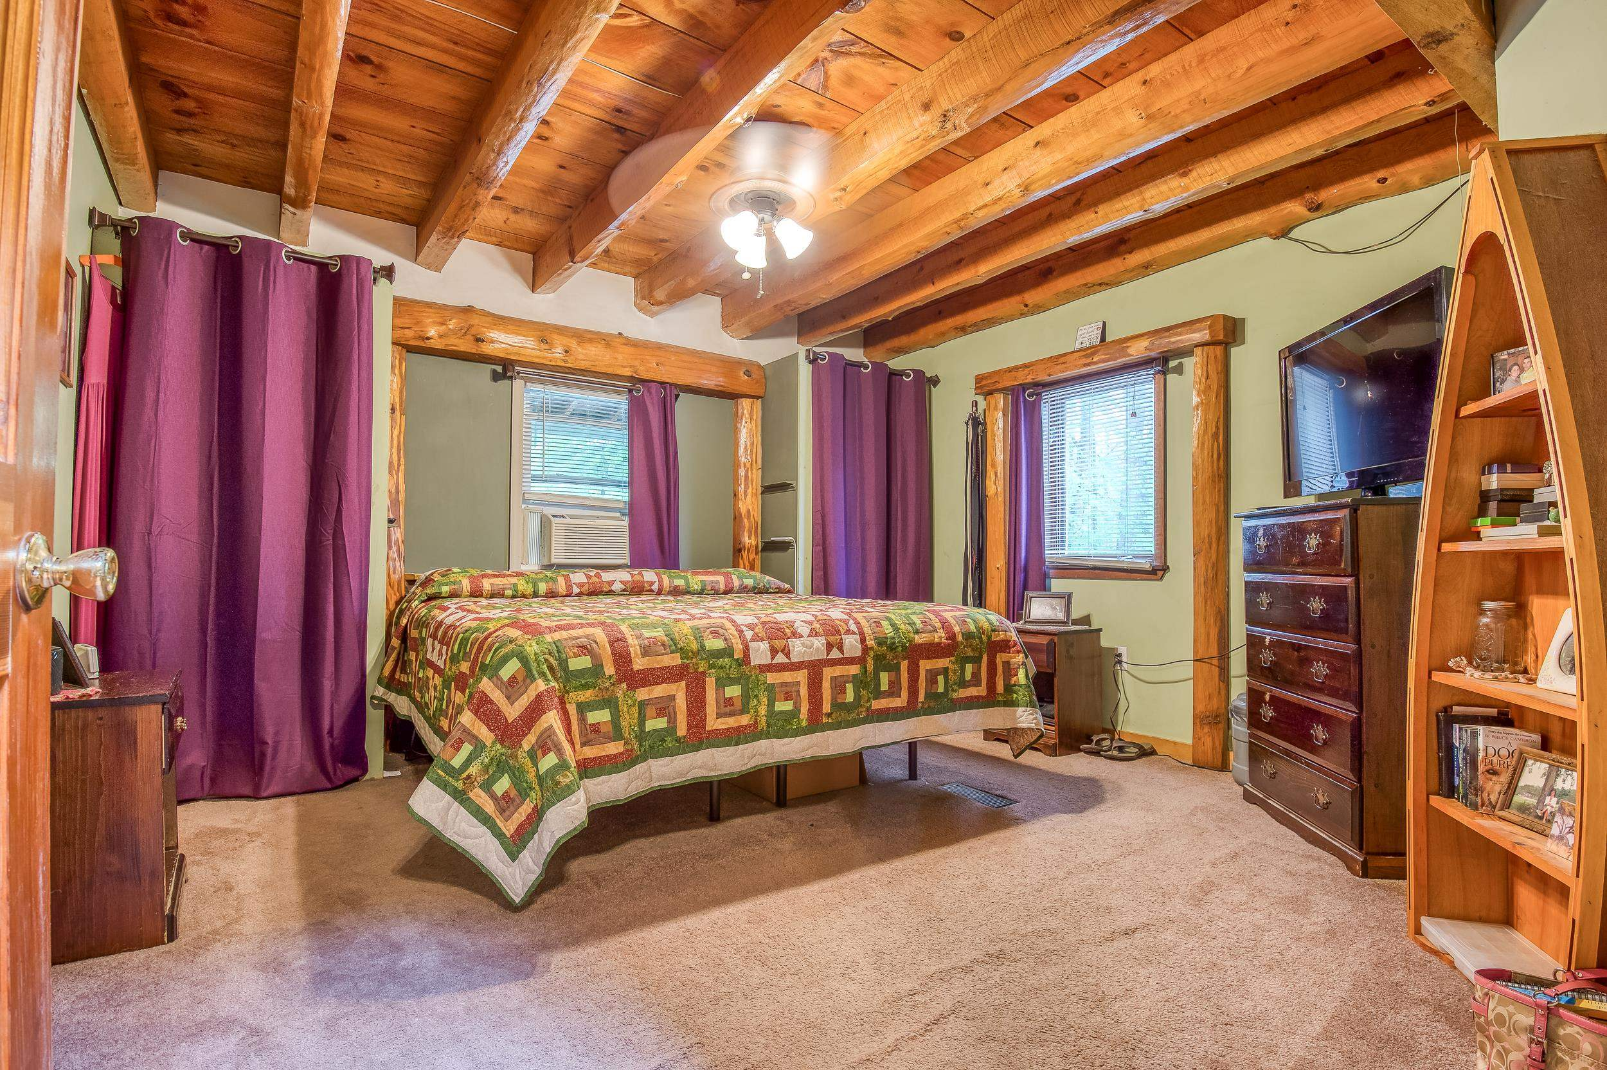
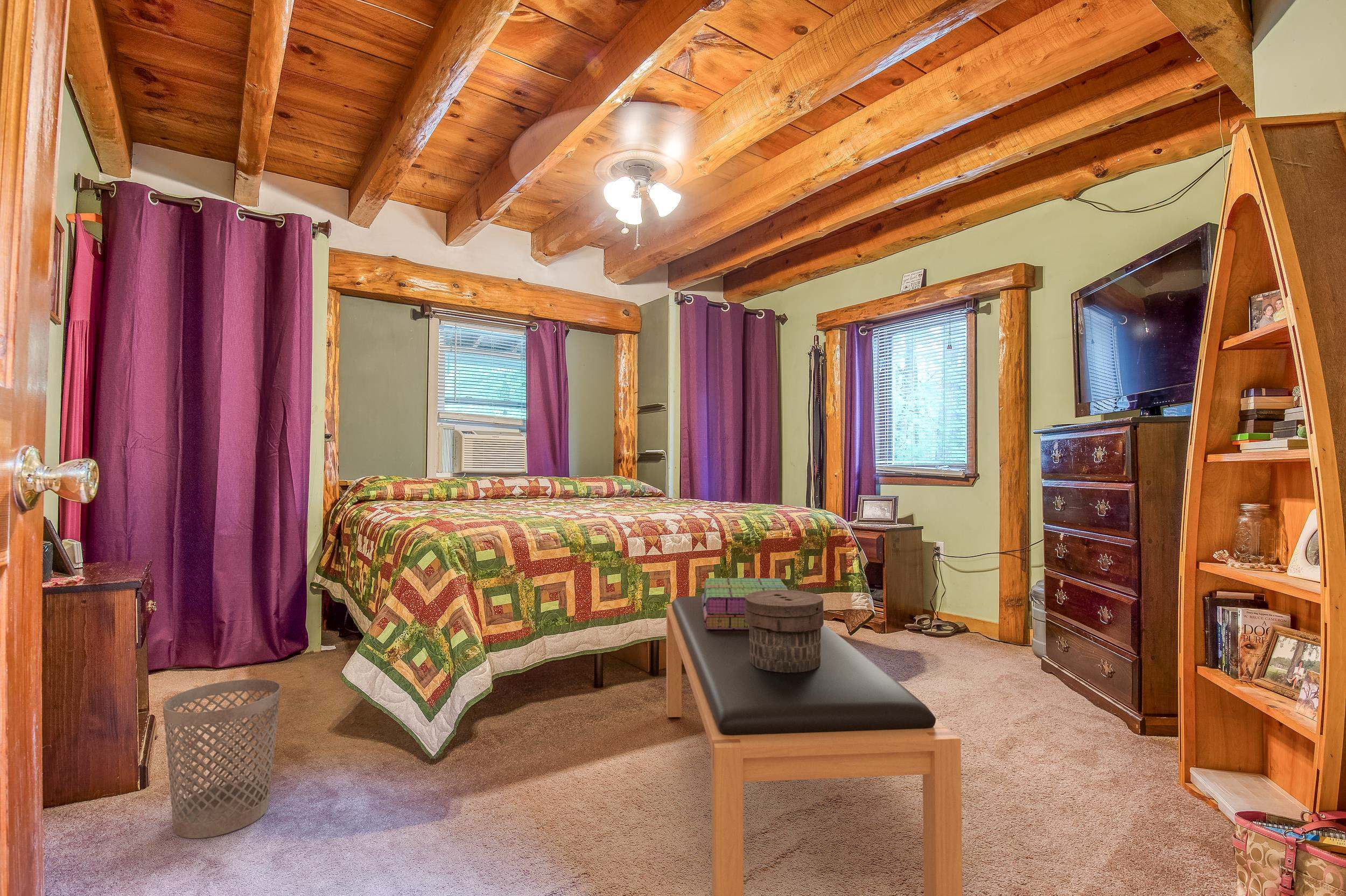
+ decorative box [745,590,824,673]
+ bench [666,596,963,896]
+ wastebasket [163,678,282,839]
+ stack of books [702,578,788,629]
